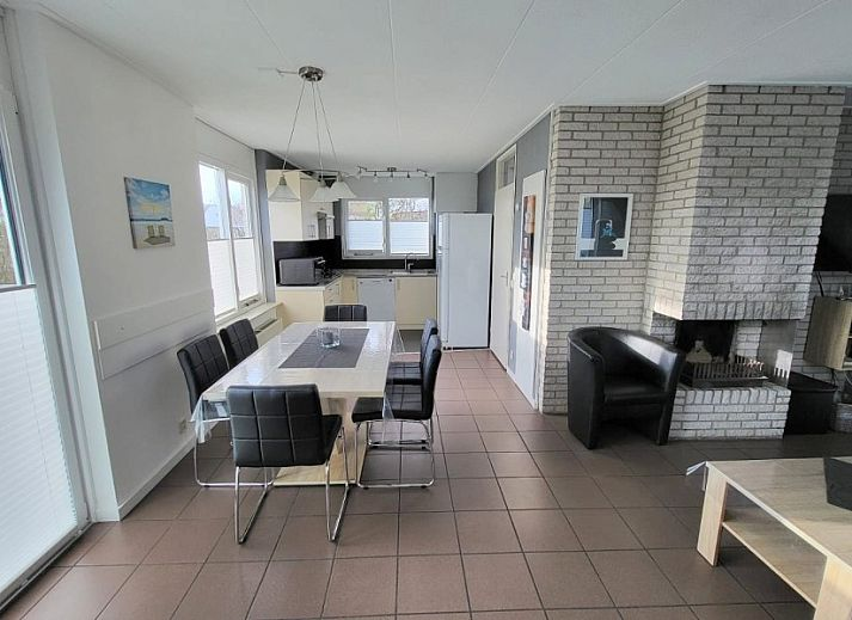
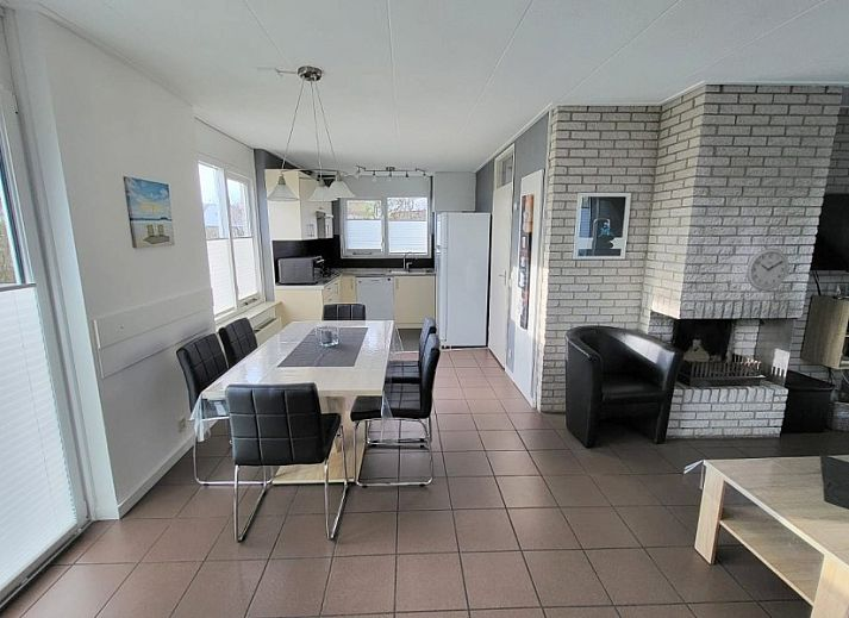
+ wall clock [745,248,789,292]
